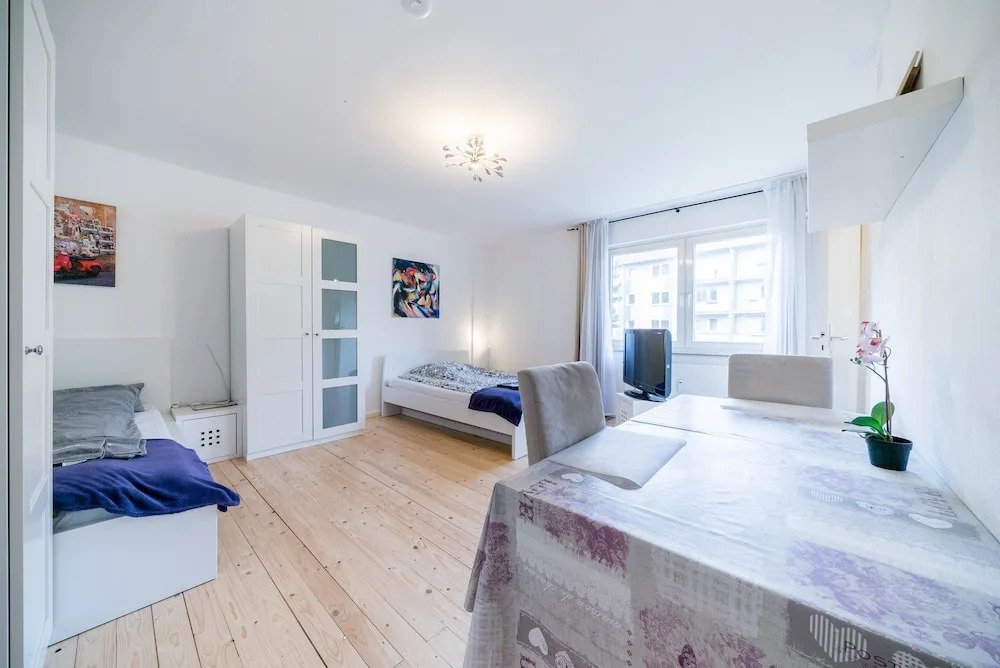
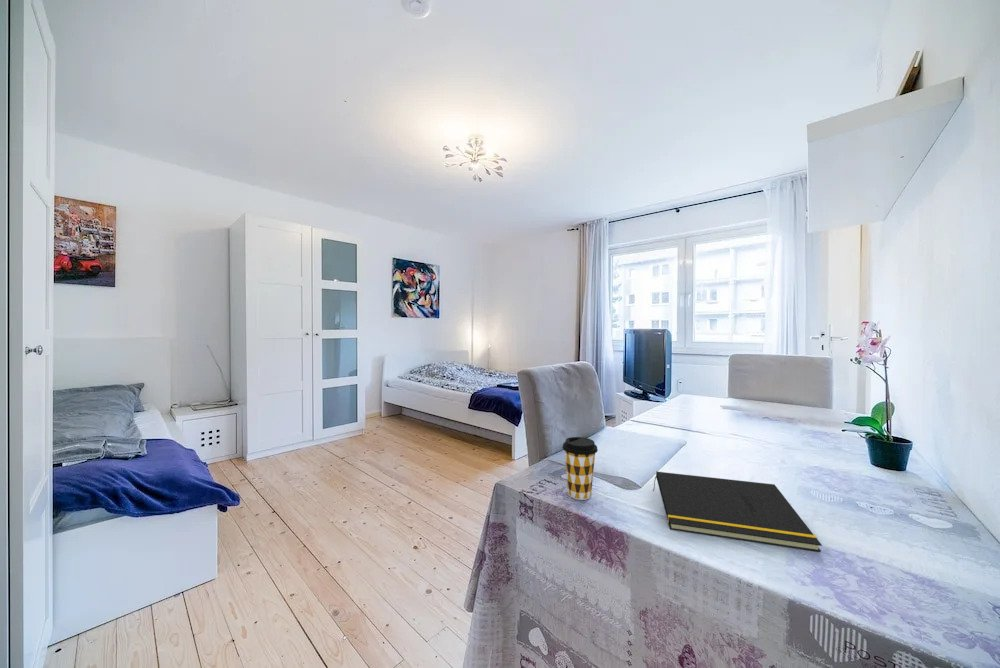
+ notepad [652,471,823,553]
+ coffee cup [561,436,599,501]
